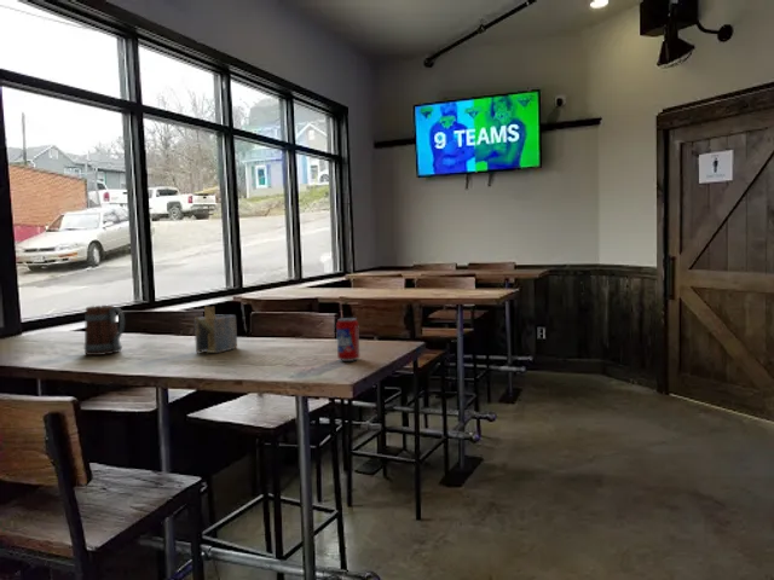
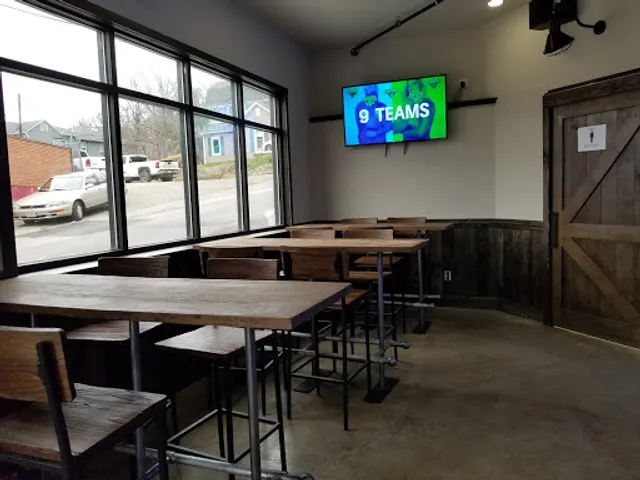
- beer mug [83,304,126,356]
- beverage can [335,317,360,362]
- napkin holder [194,304,238,354]
